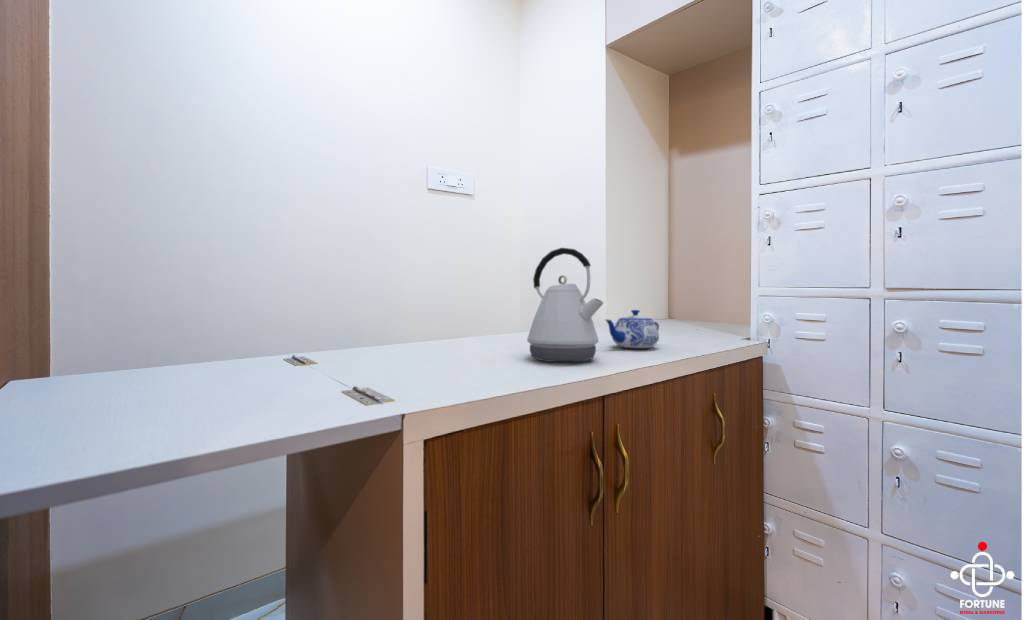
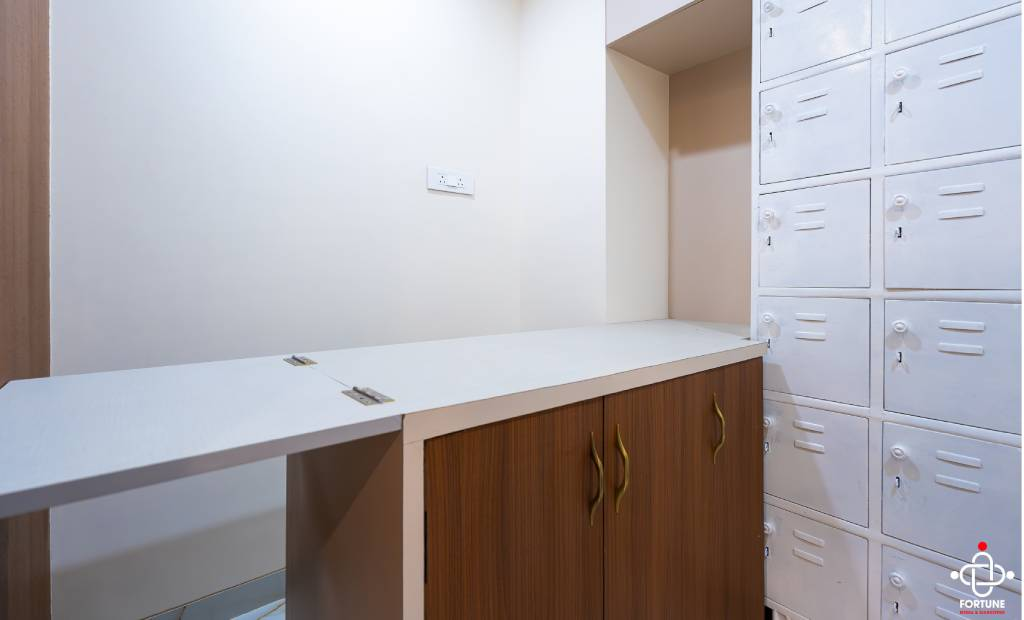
- kettle [526,247,605,363]
- teapot [605,309,660,349]
